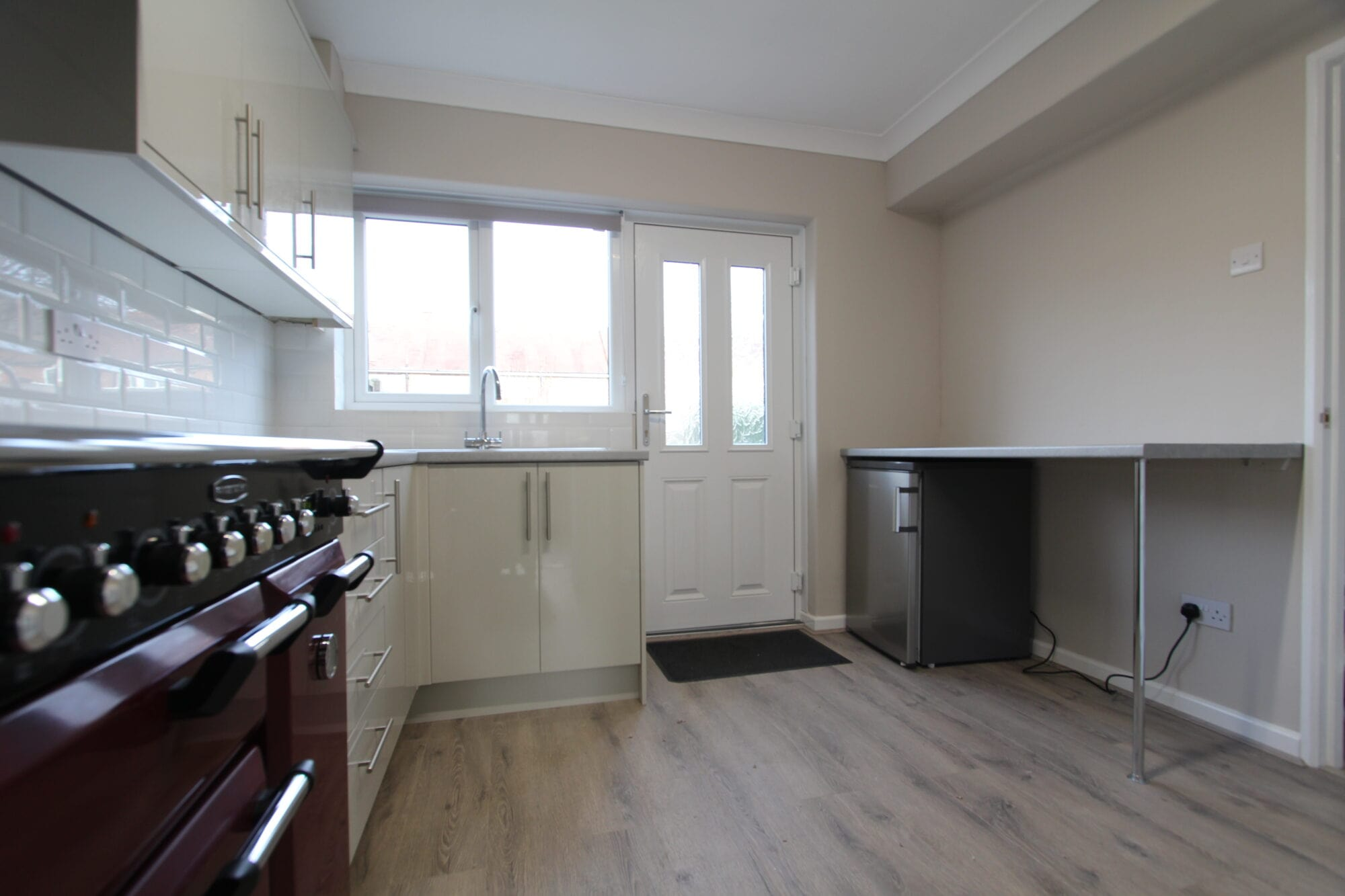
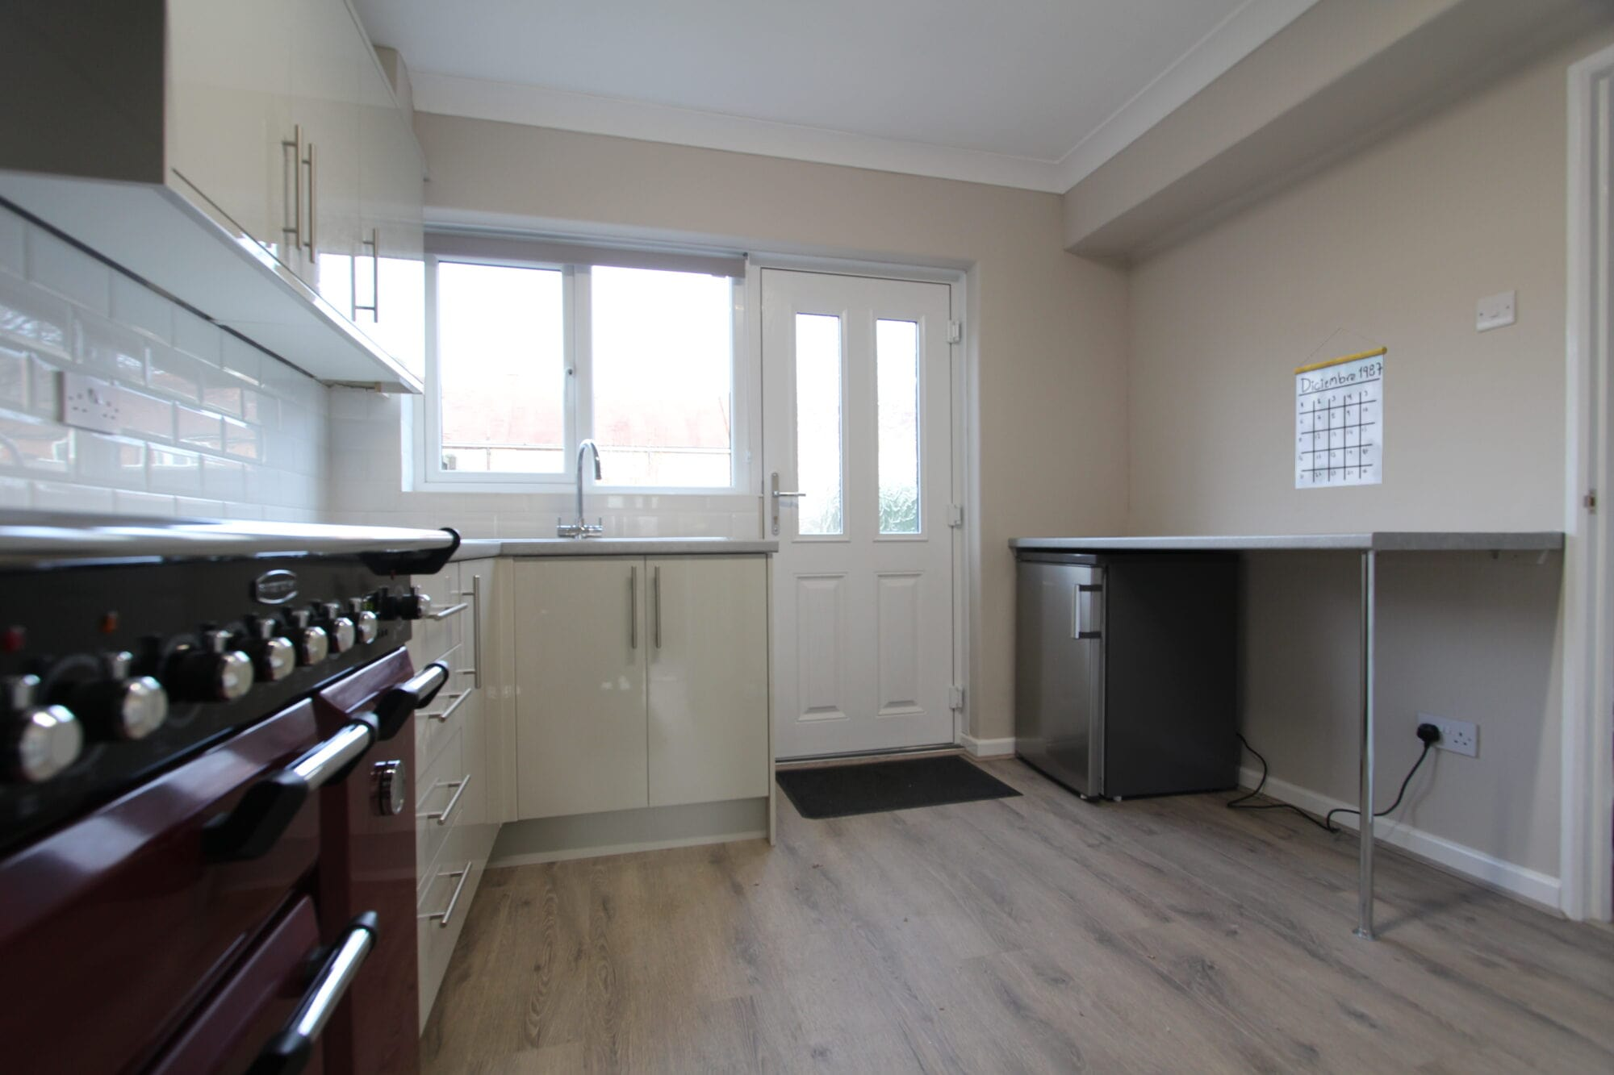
+ calendar [1292,326,1388,490]
